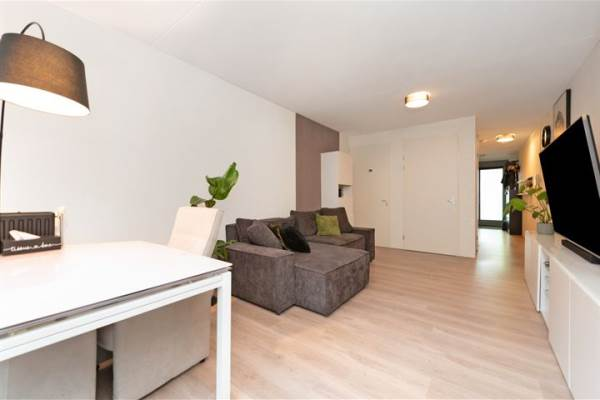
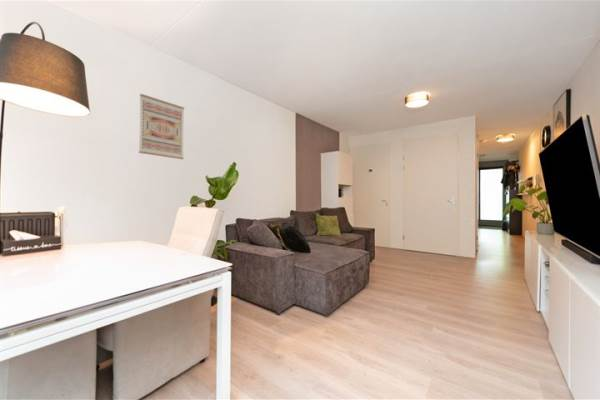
+ wall art [138,93,185,160]
